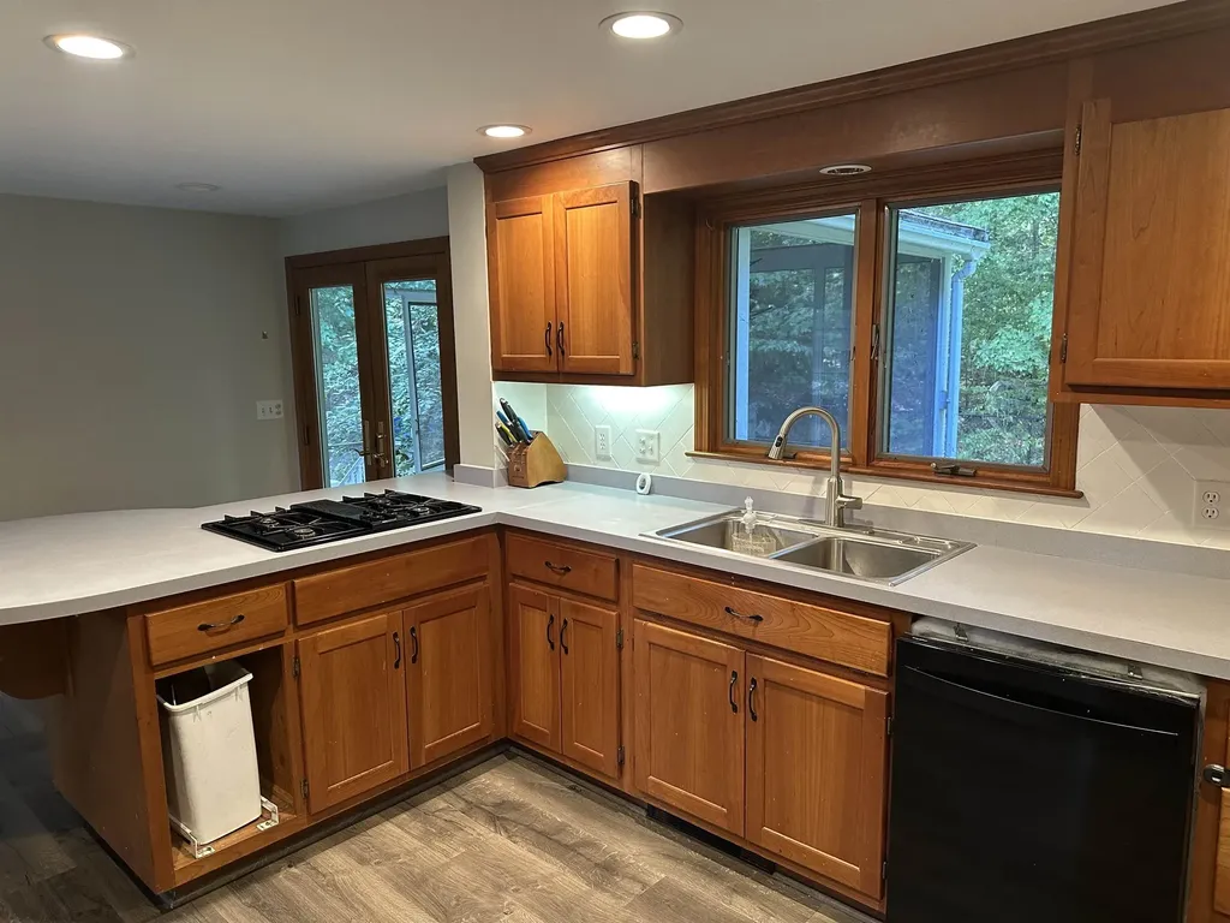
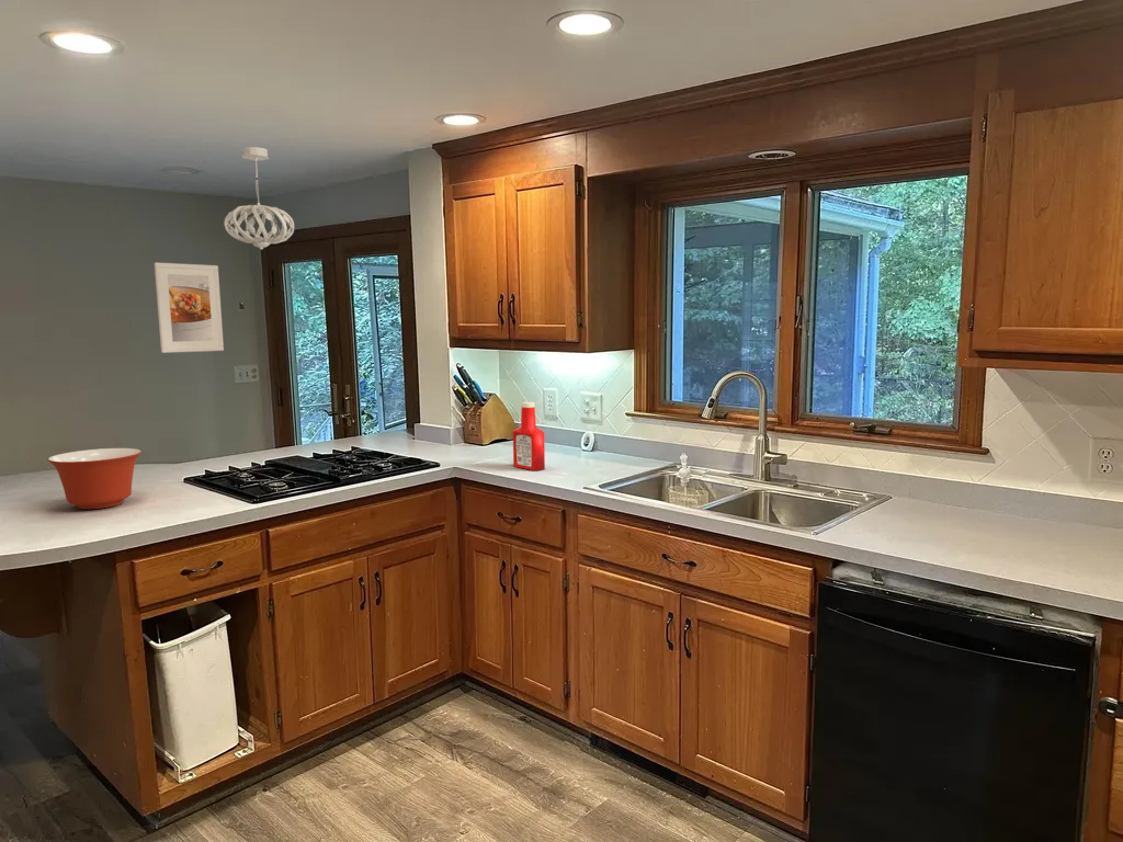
+ pendant light [224,146,295,250]
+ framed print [154,262,225,354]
+ soap bottle [512,401,546,471]
+ mixing bowl [47,447,143,510]
